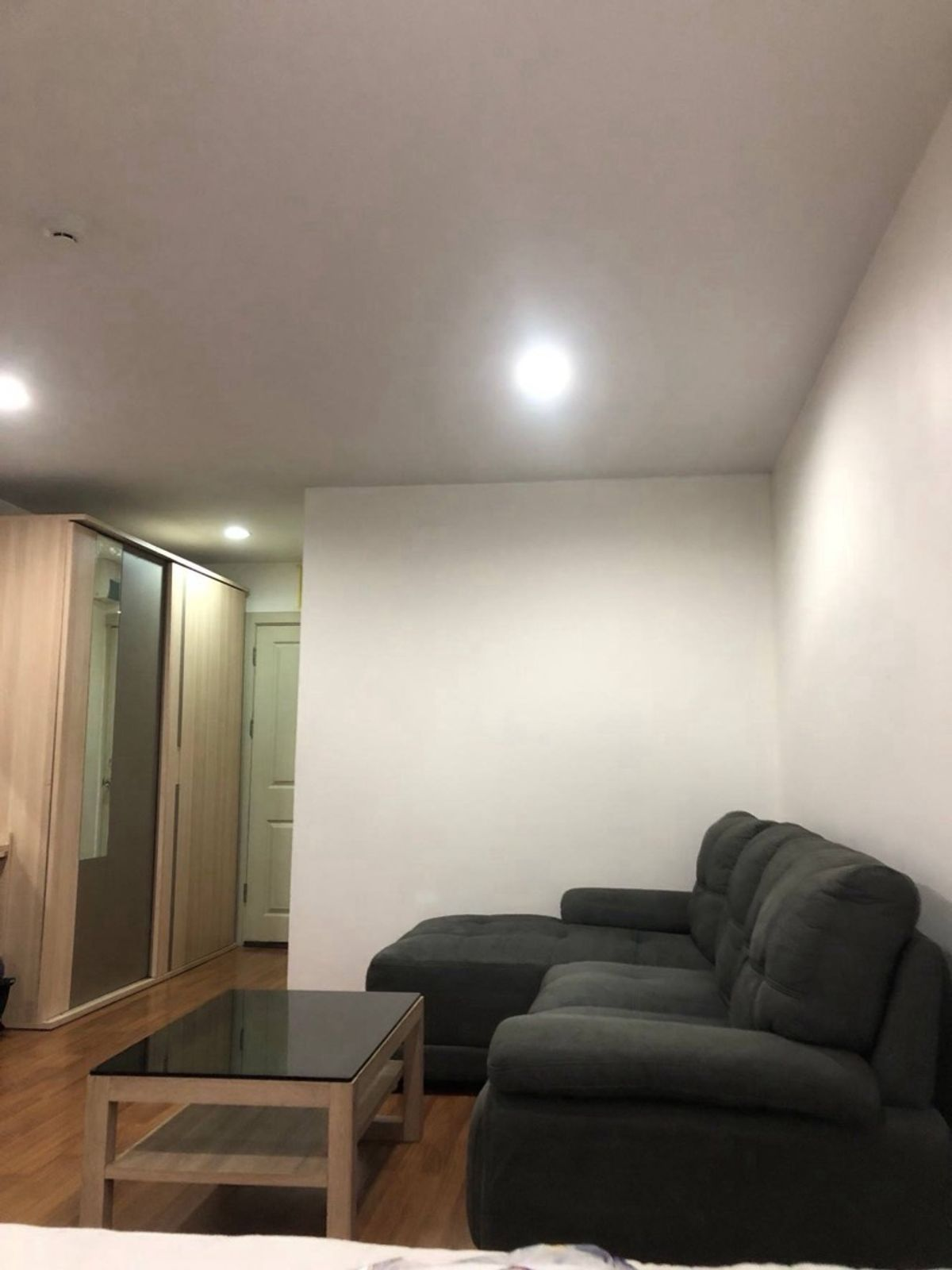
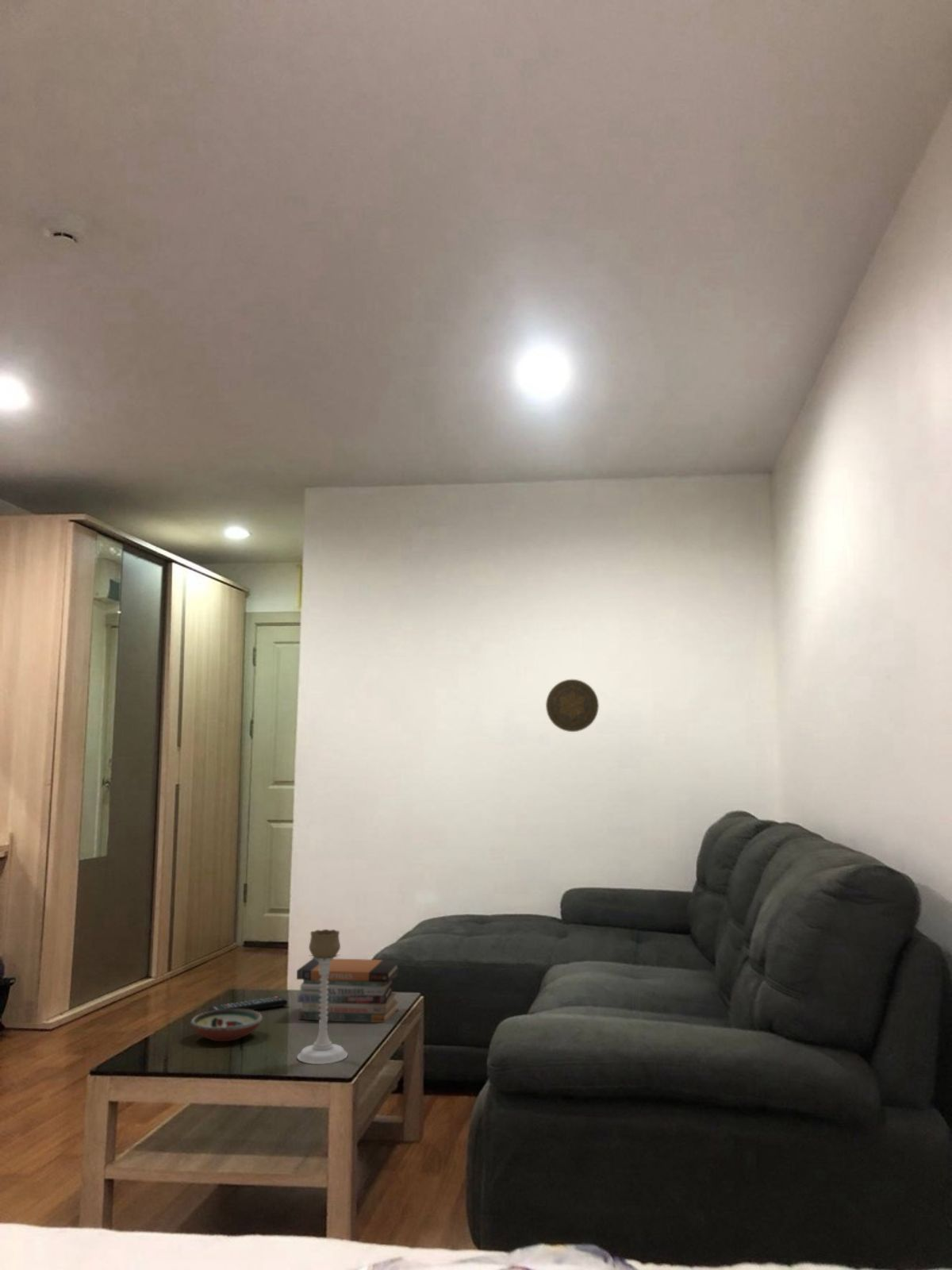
+ book stack [296,958,401,1023]
+ remote control [209,995,288,1011]
+ decorative plate [545,679,600,733]
+ candle holder [296,929,348,1065]
+ decorative bowl [190,1009,263,1042]
